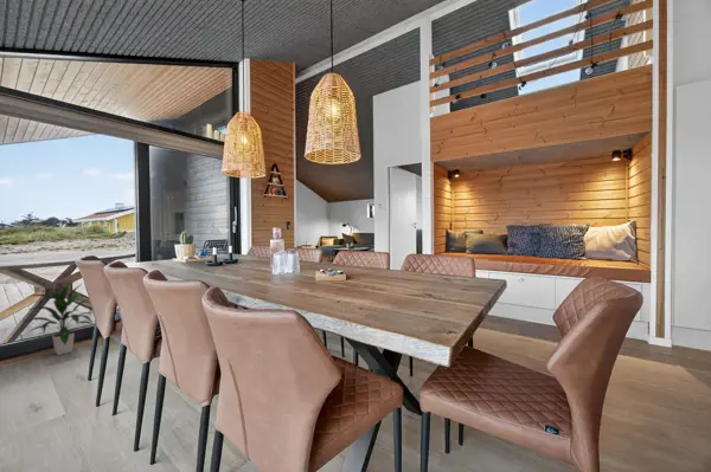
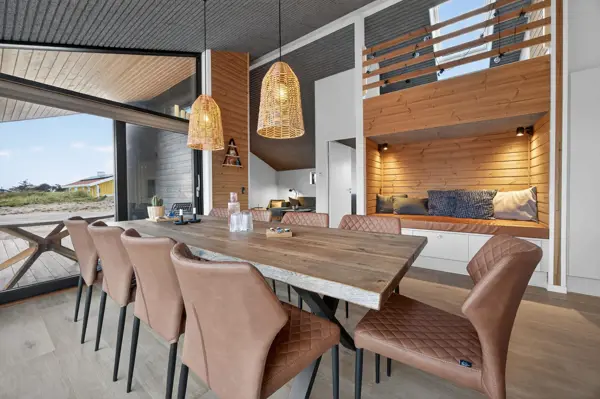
- indoor plant [23,282,94,356]
